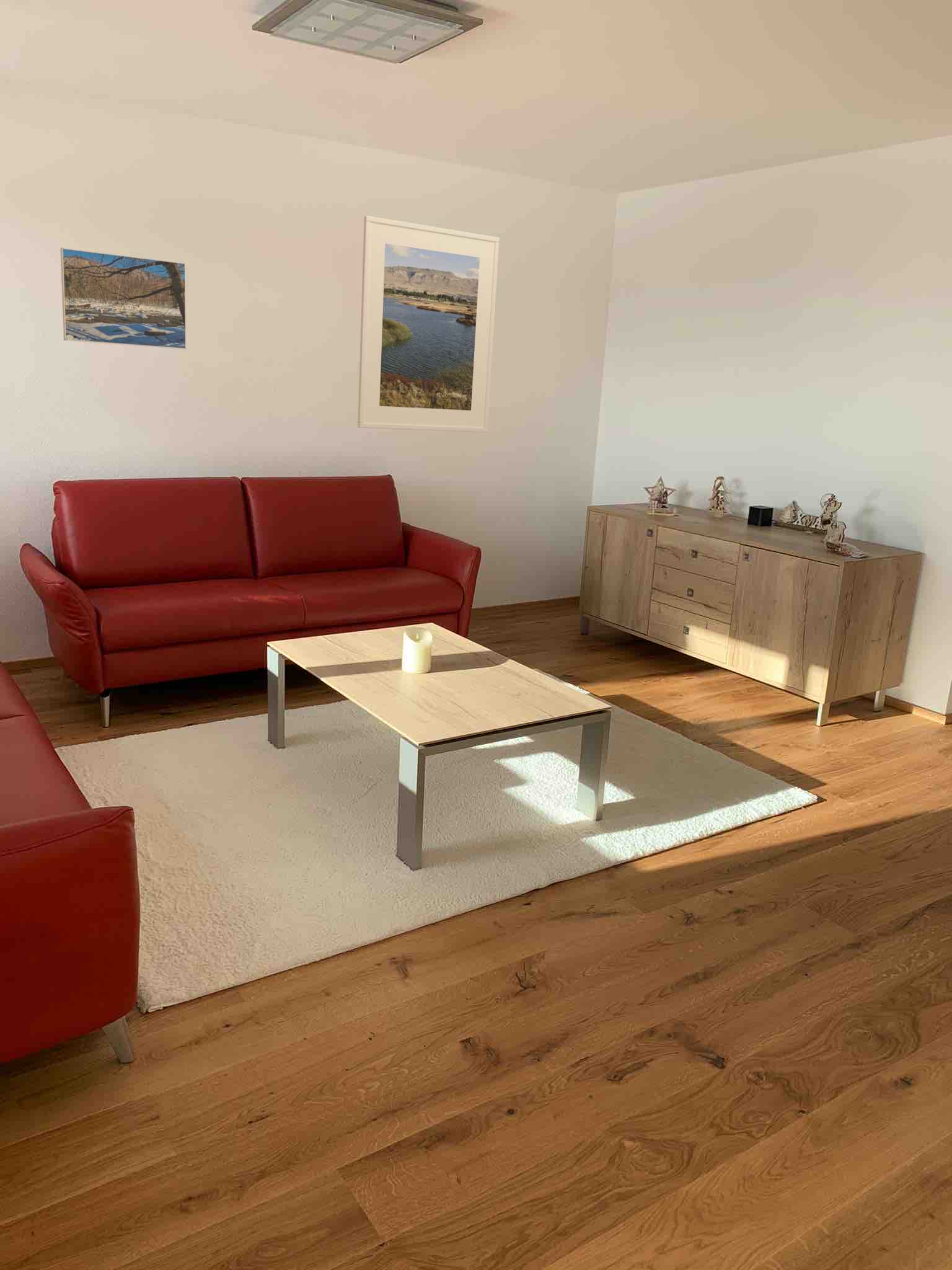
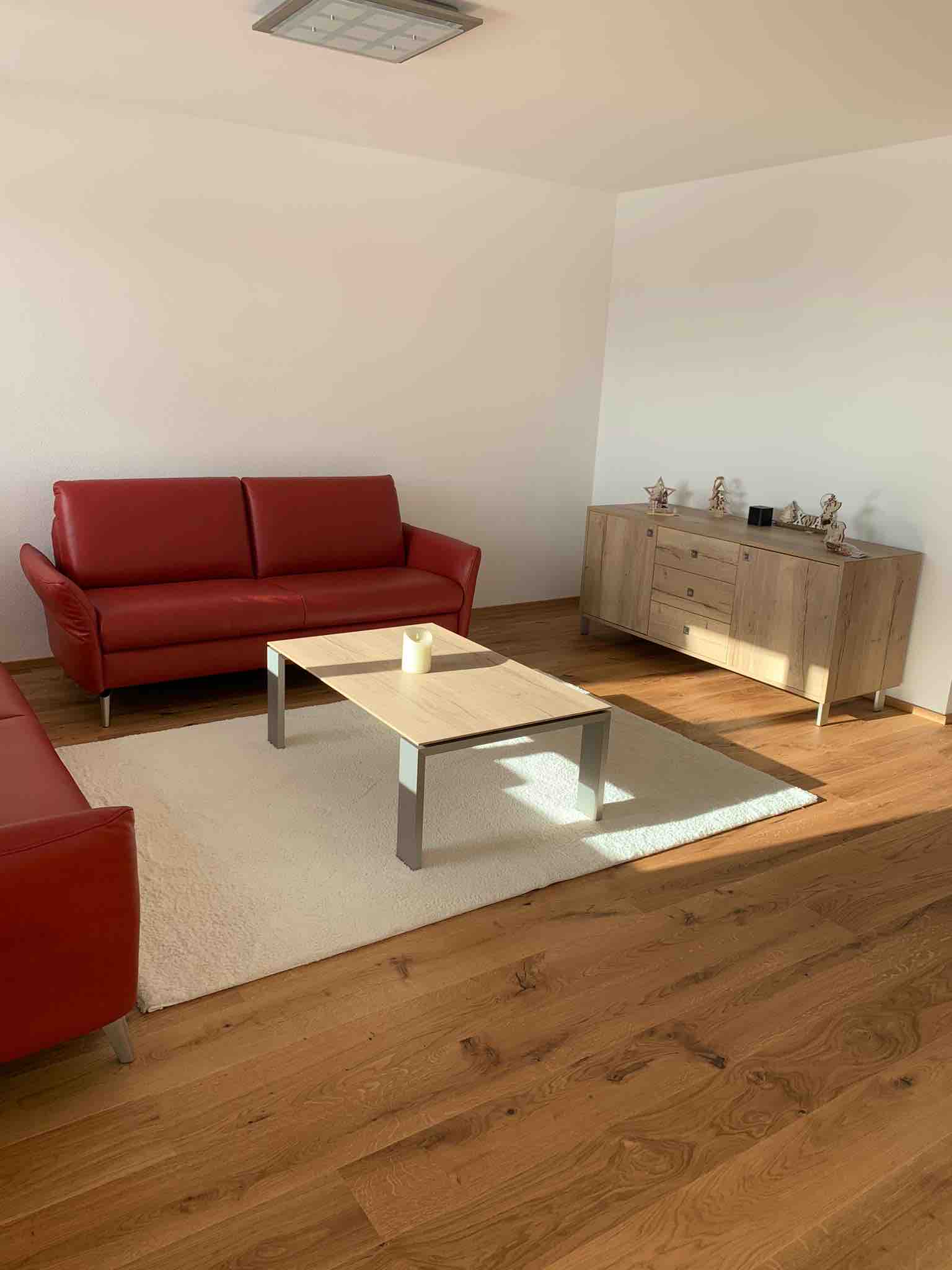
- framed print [60,247,187,350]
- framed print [357,215,500,433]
